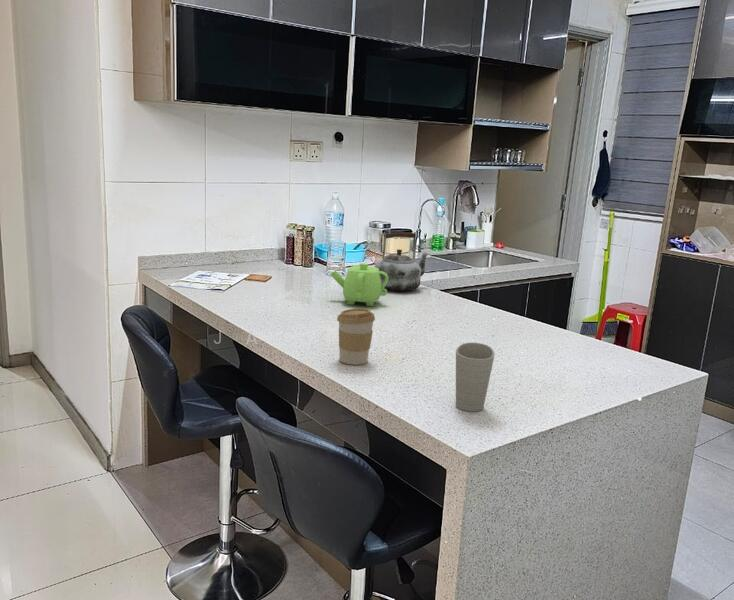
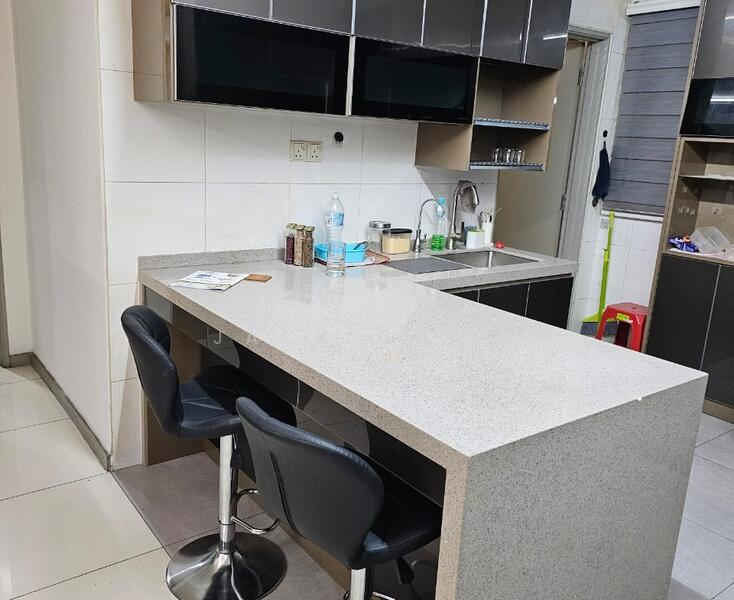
- coffeepot [329,262,388,307]
- kettle [374,231,430,292]
- cup [455,341,496,412]
- coffee cup [336,308,376,366]
